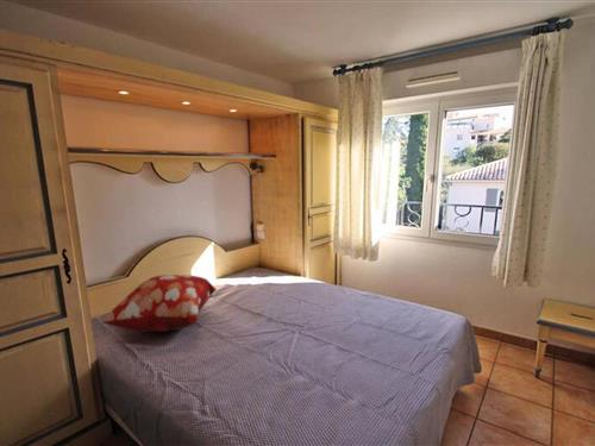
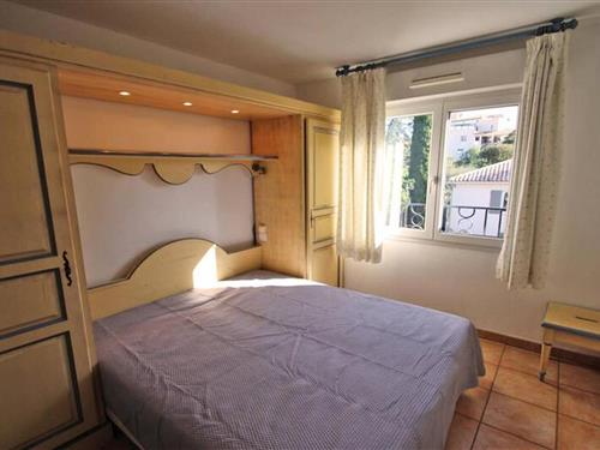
- decorative pillow [101,274,218,333]
